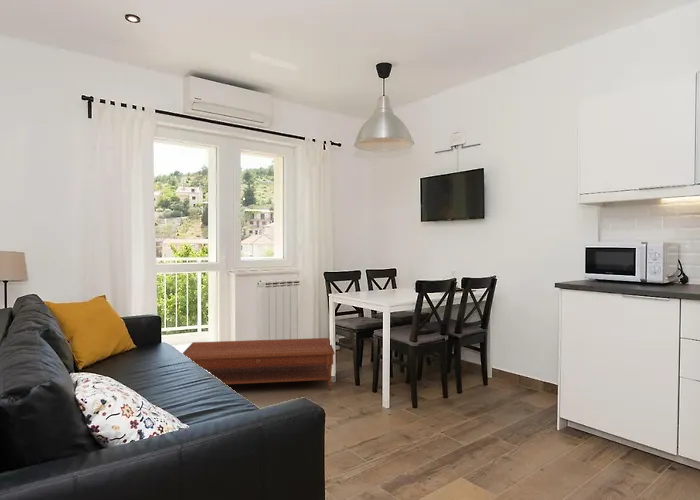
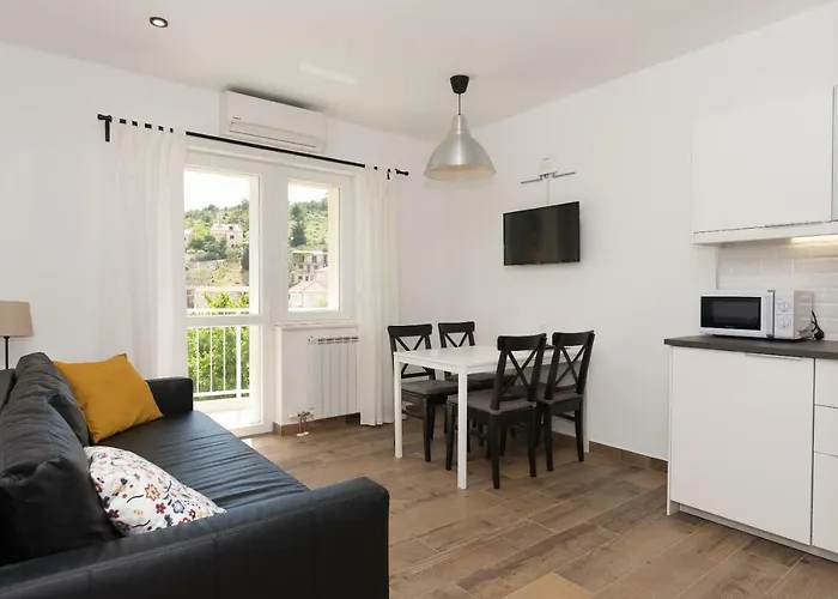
- coffee table [182,337,336,391]
